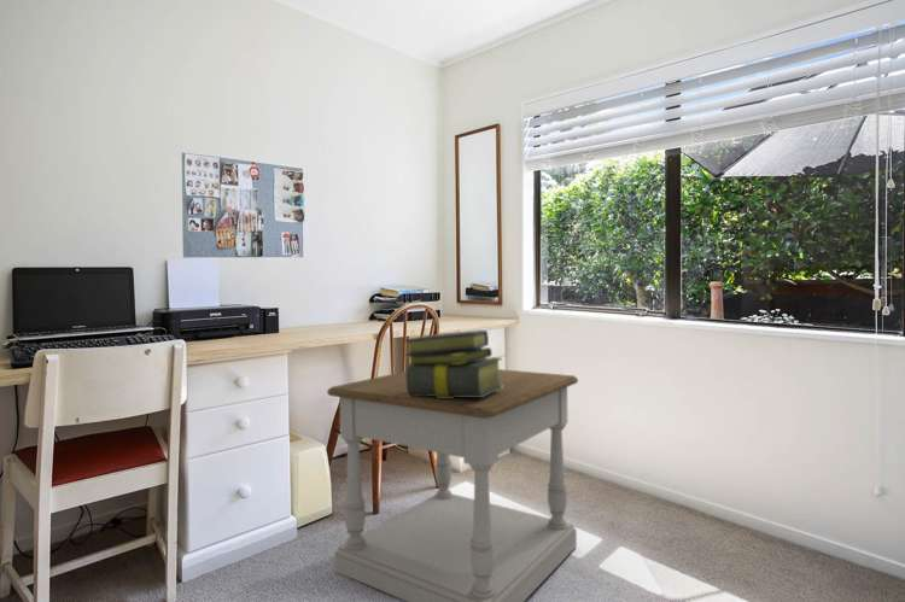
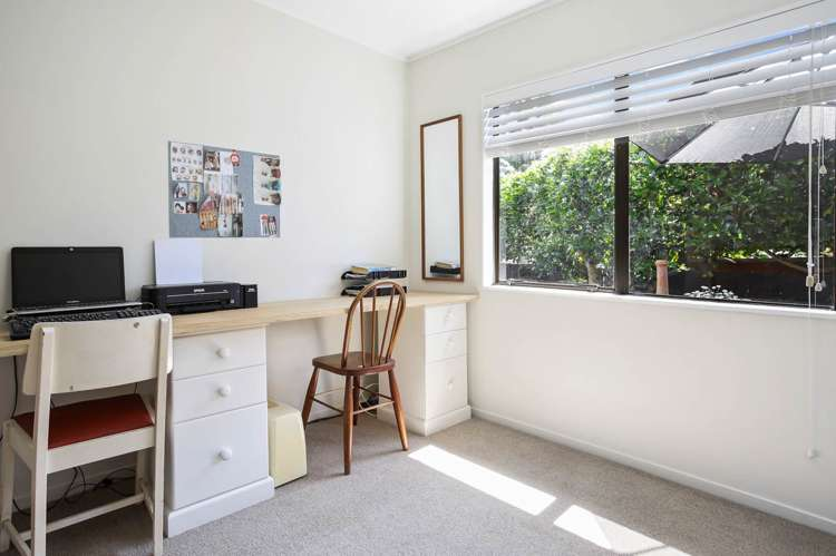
- side table [326,368,579,602]
- stack of books [403,328,503,398]
